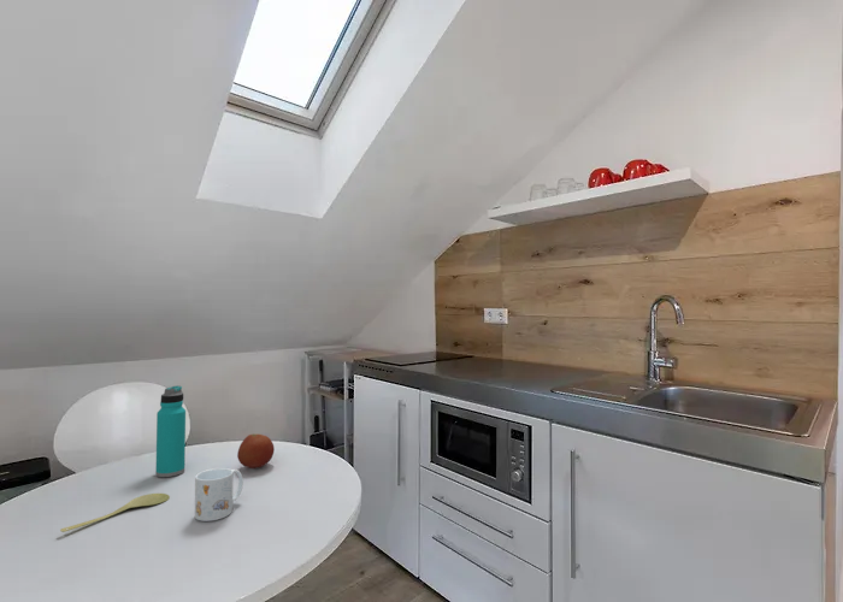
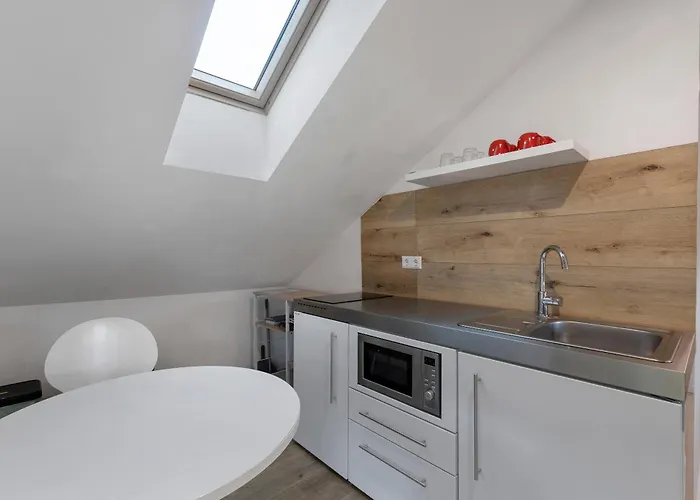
- mug [194,467,244,523]
- water bottle [154,384,187,478]
- spoon [59,492,171,533]
- fruit [236,432,276,470]
